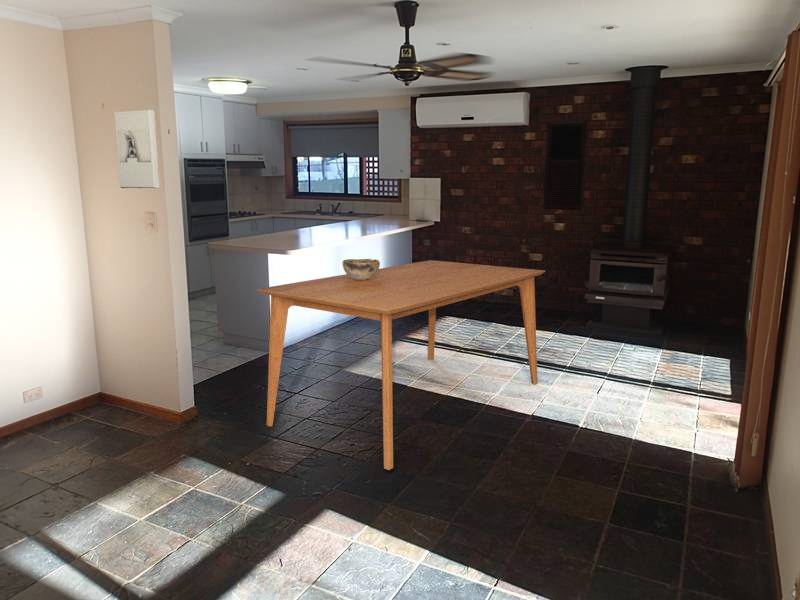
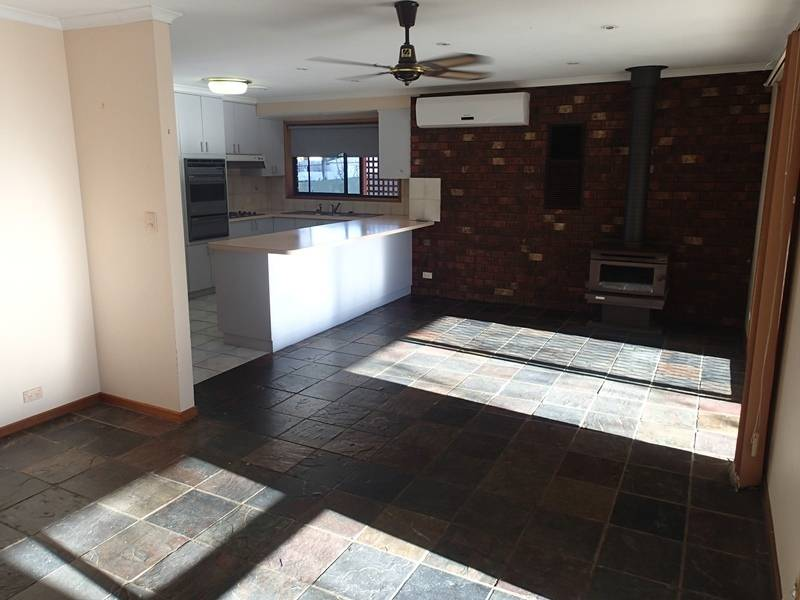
- wall sculpture [113,108,161,189]
- dining table [256,259,546,471]
- decorative bowl [341,258,381,280]
